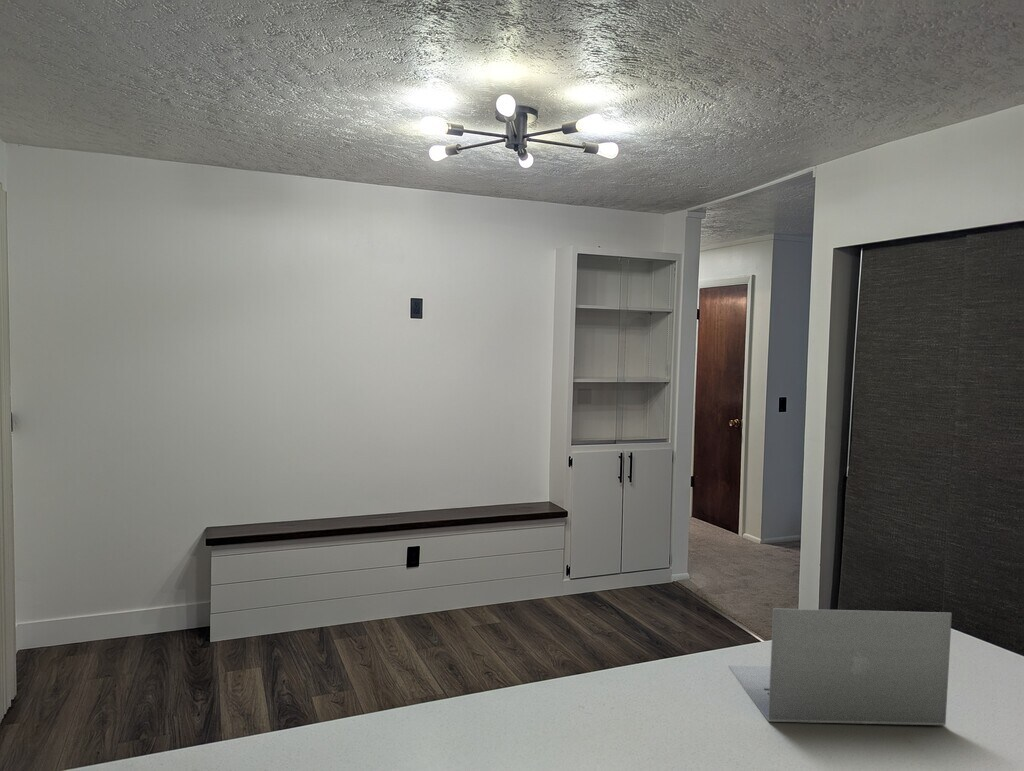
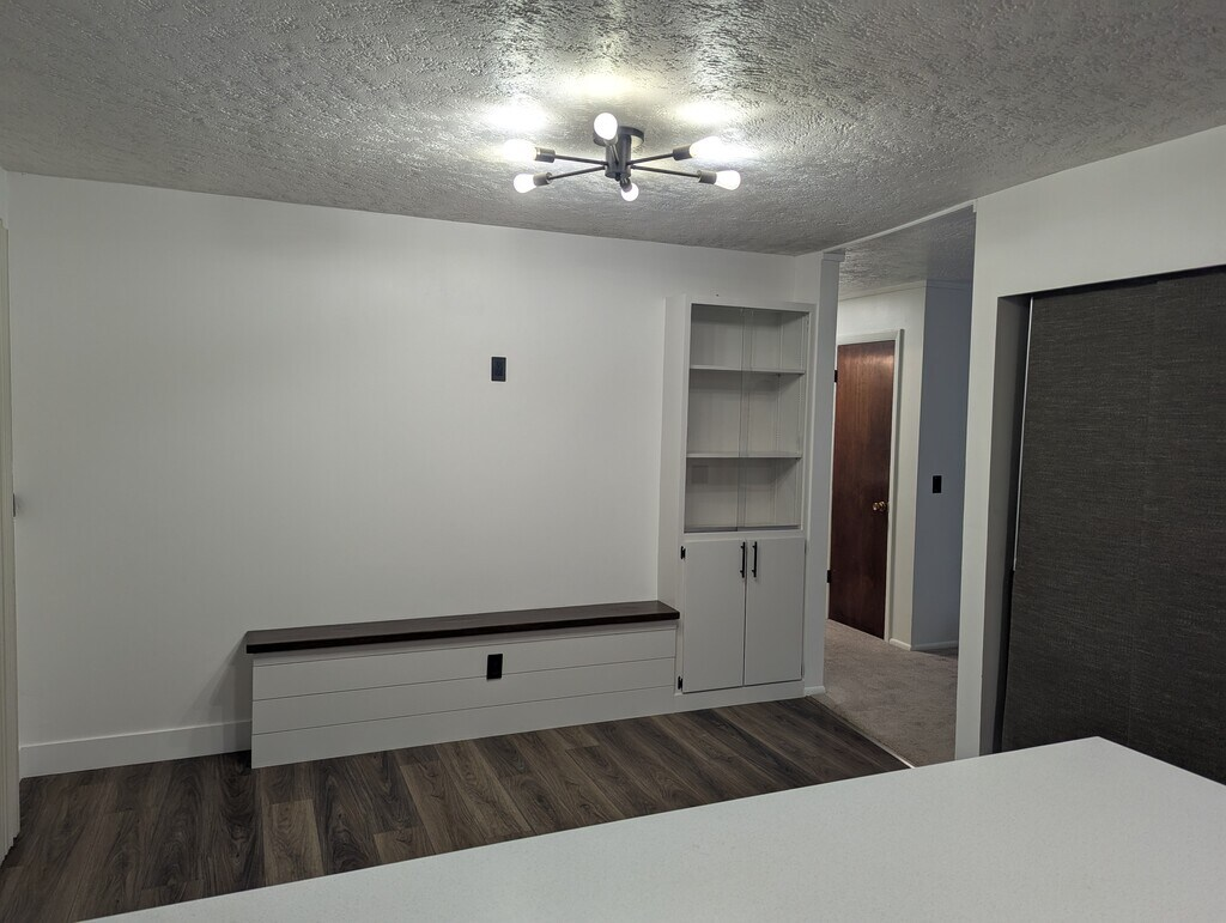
- laptop [727,607,953,726]
